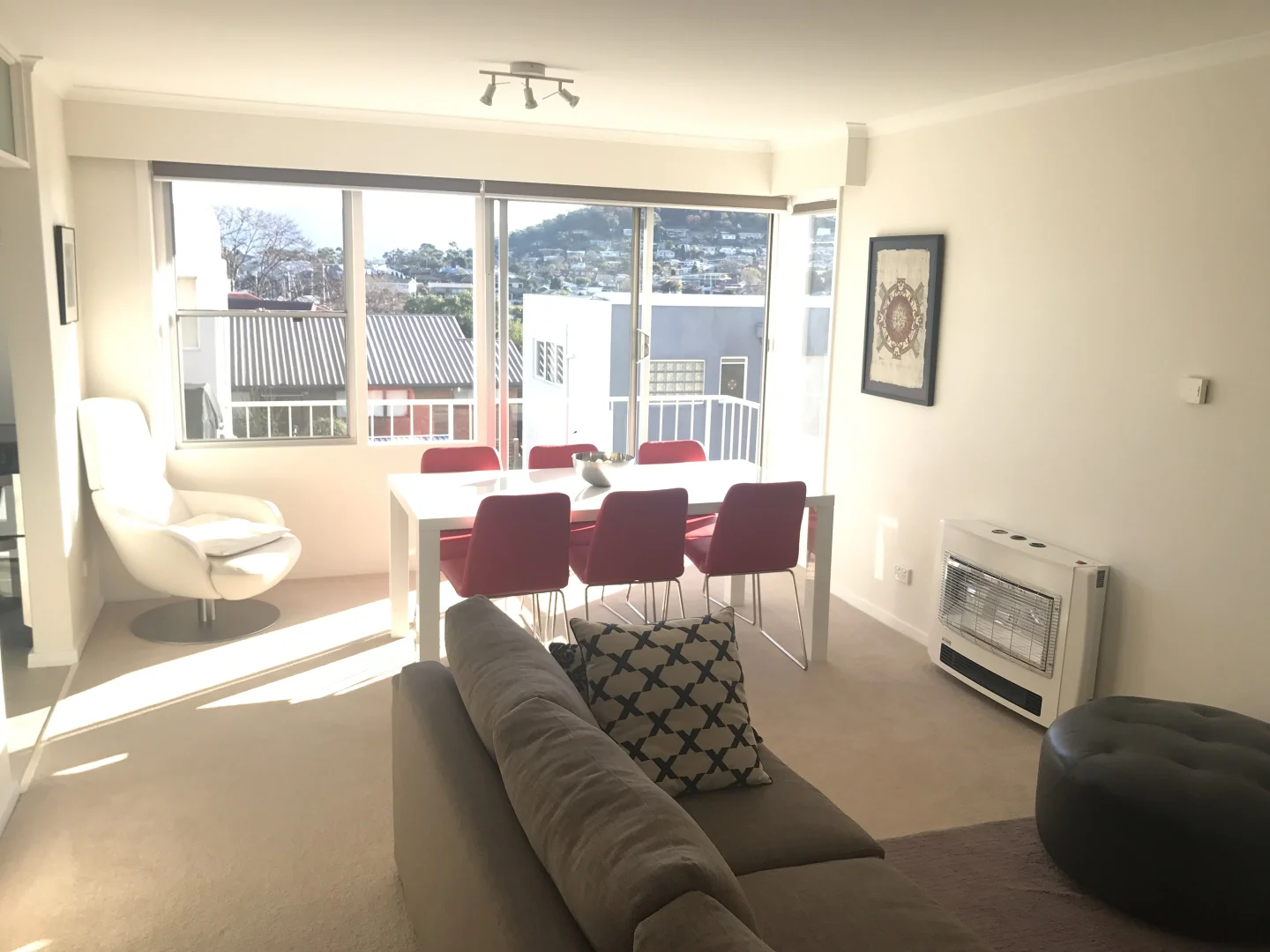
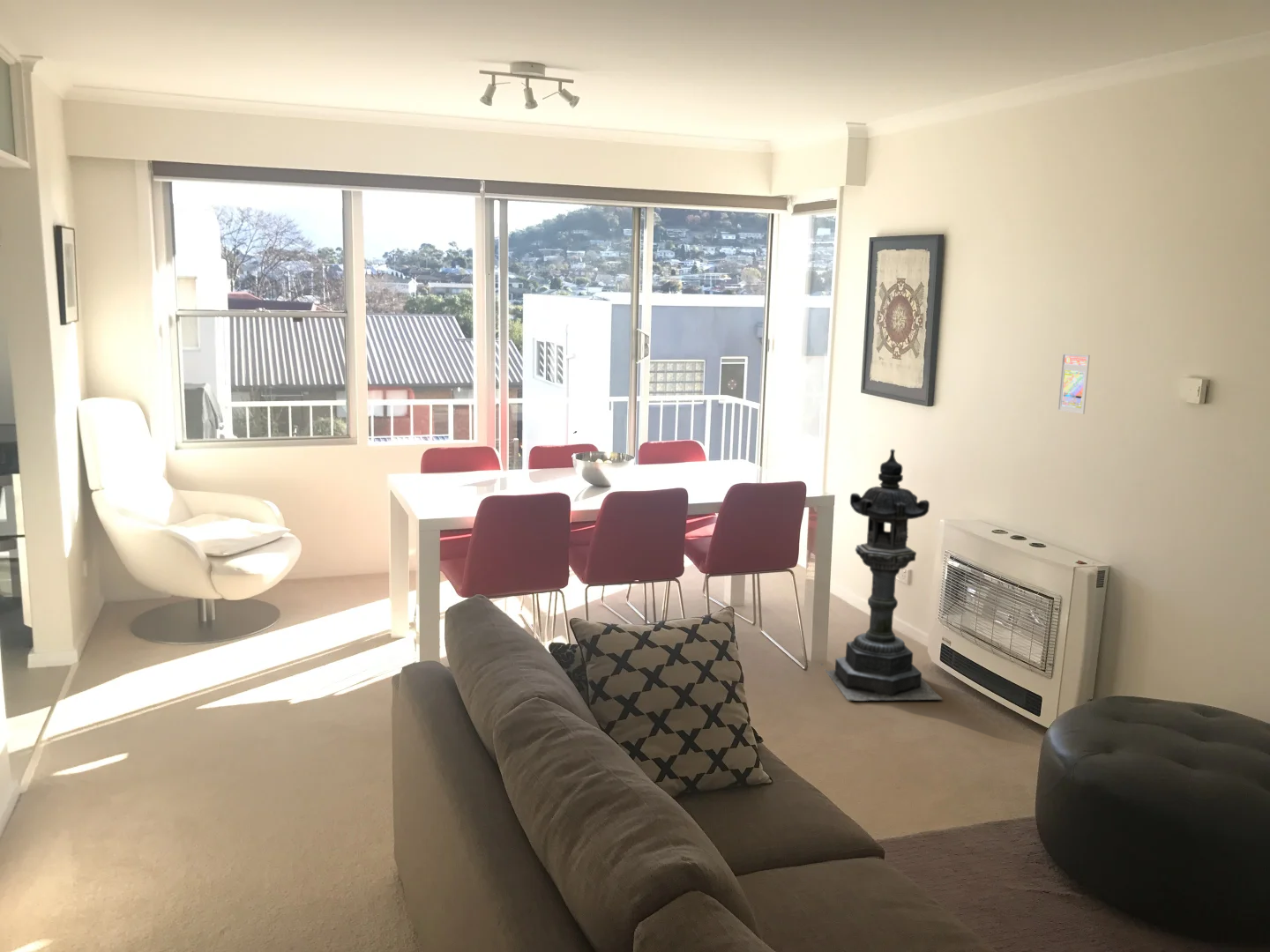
+ trading card display case [1057,353,1091,415]
+ lantern [819,448,944,702]
